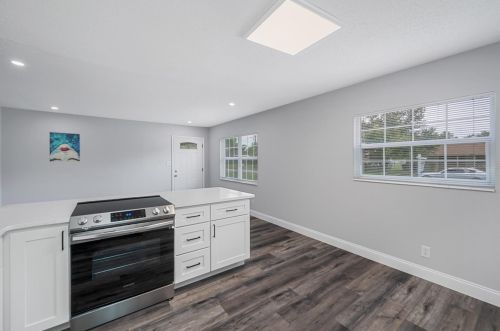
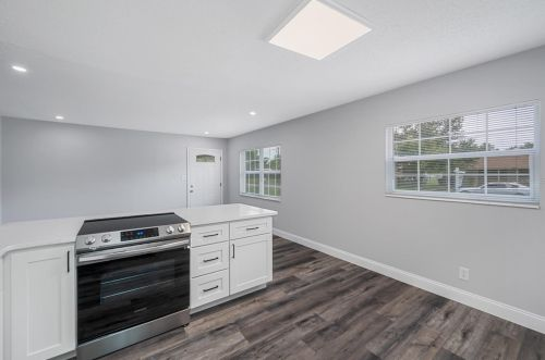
- wall art [49,131,81,162]
